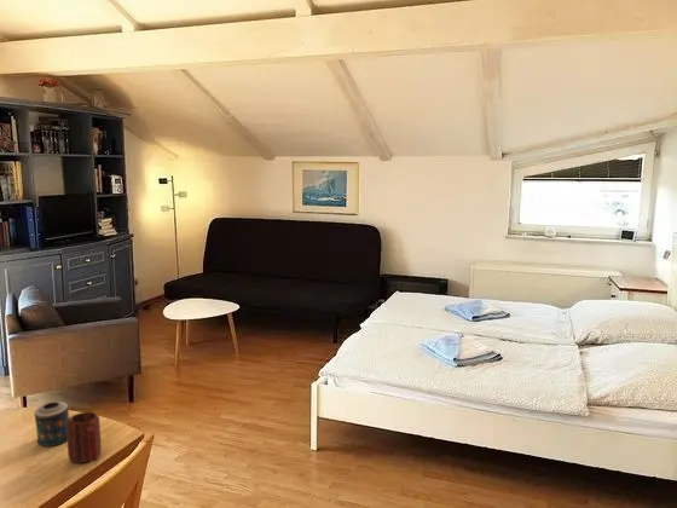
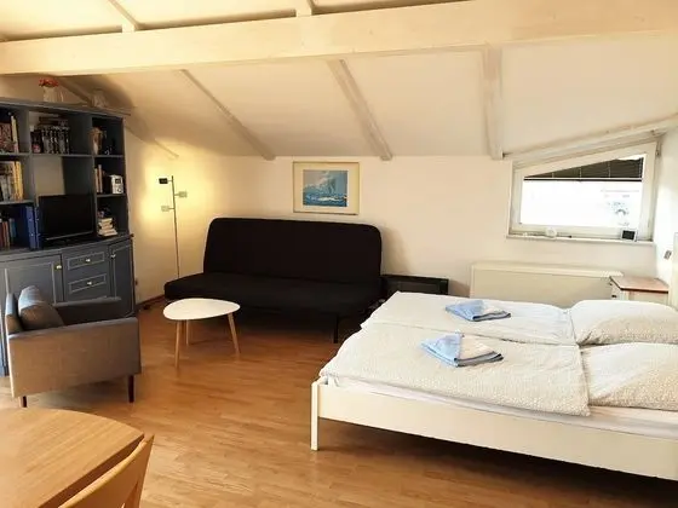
- mug [66,411,103,464]
- candle [33,400,70,448]
